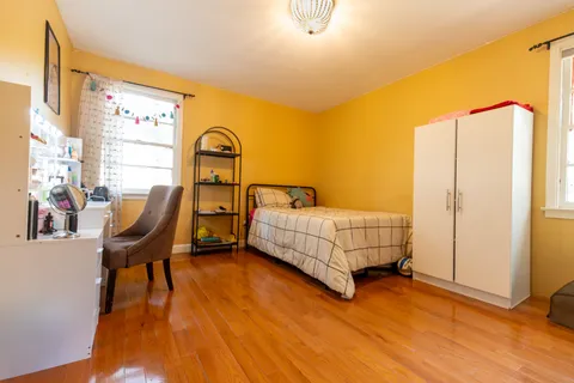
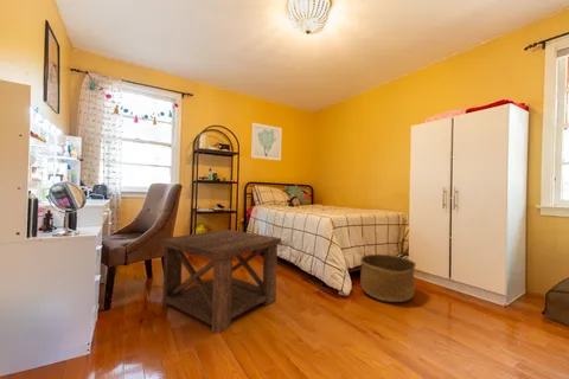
+ wall art [250,122,283,161]
+ side table [159,229,282,335]
+ basket [359,253,417,303]
